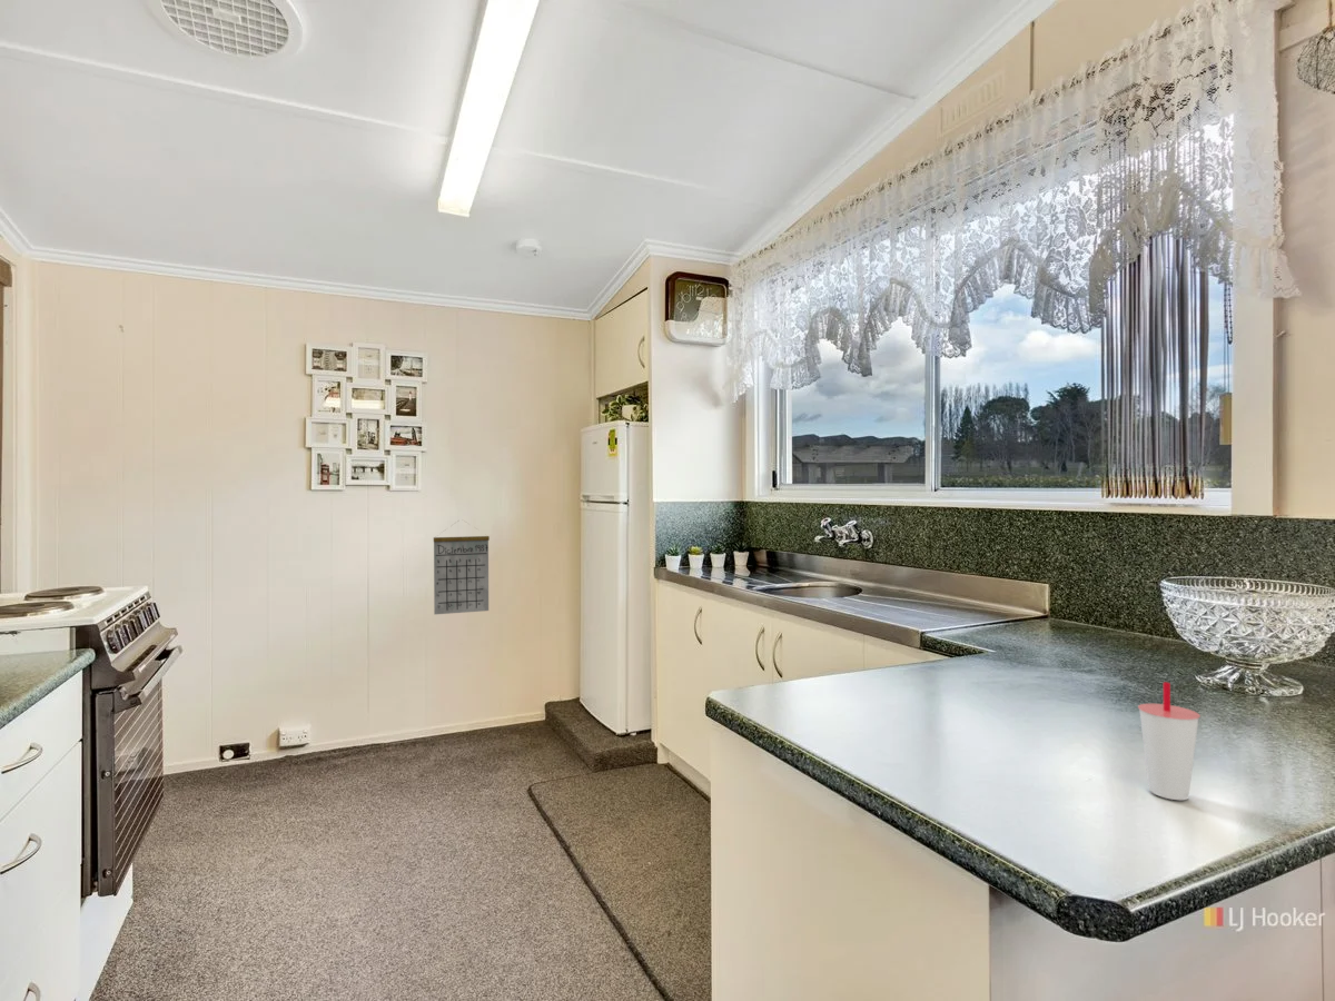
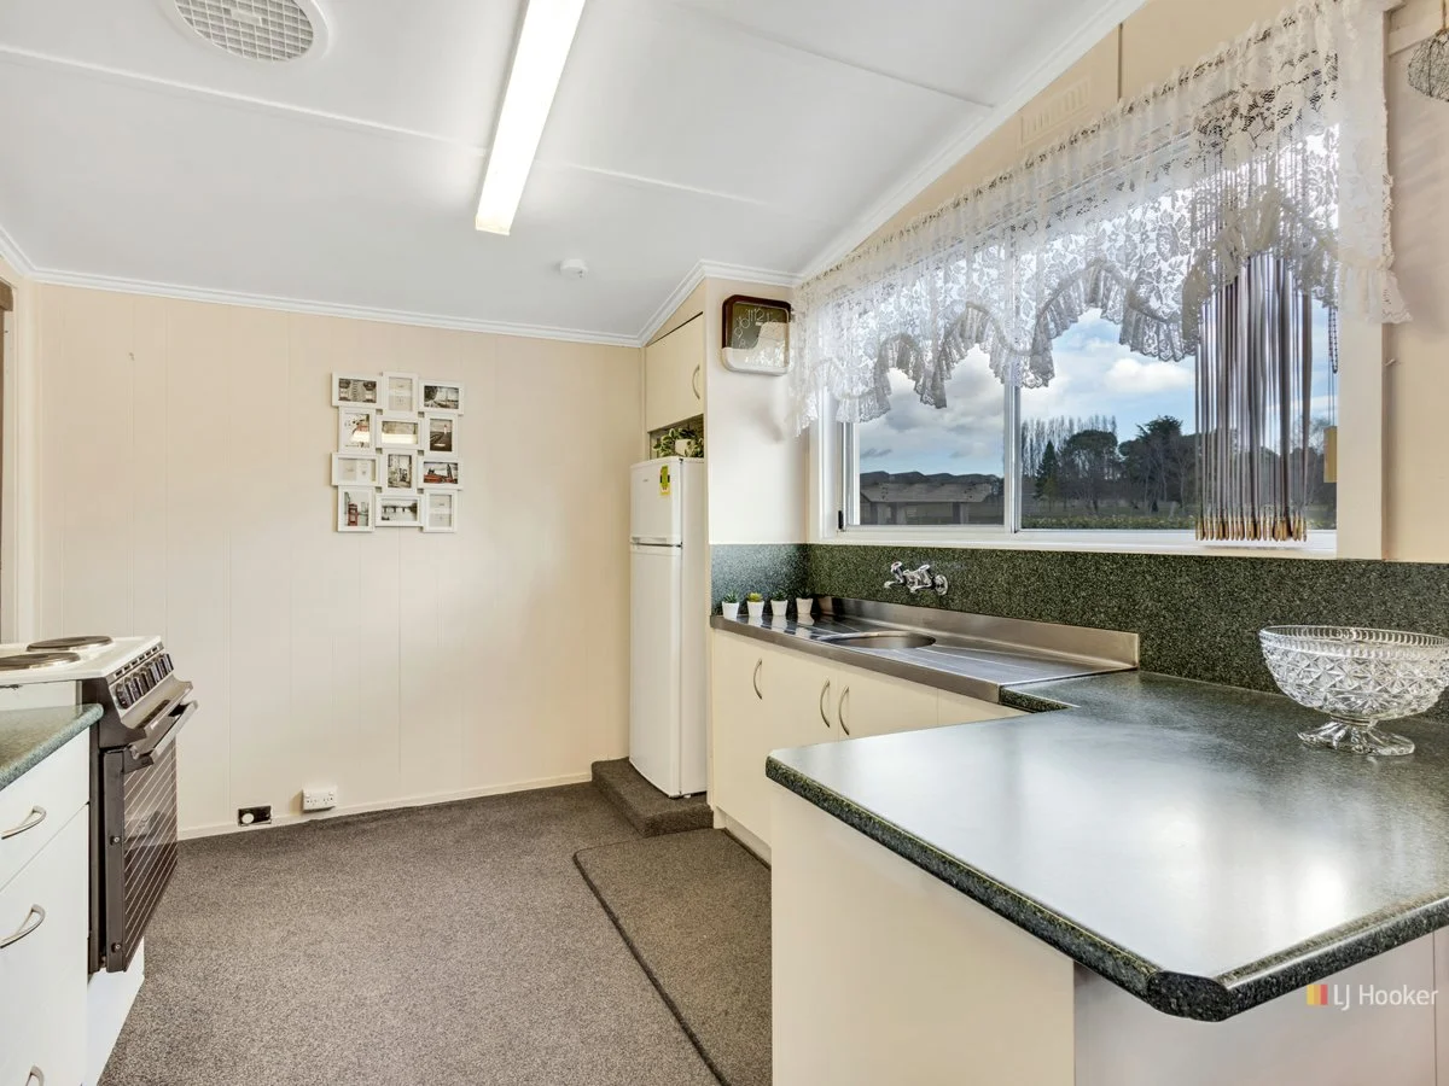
- cup [1137,681,1202,801]
- calendar [433,519,491,616]
